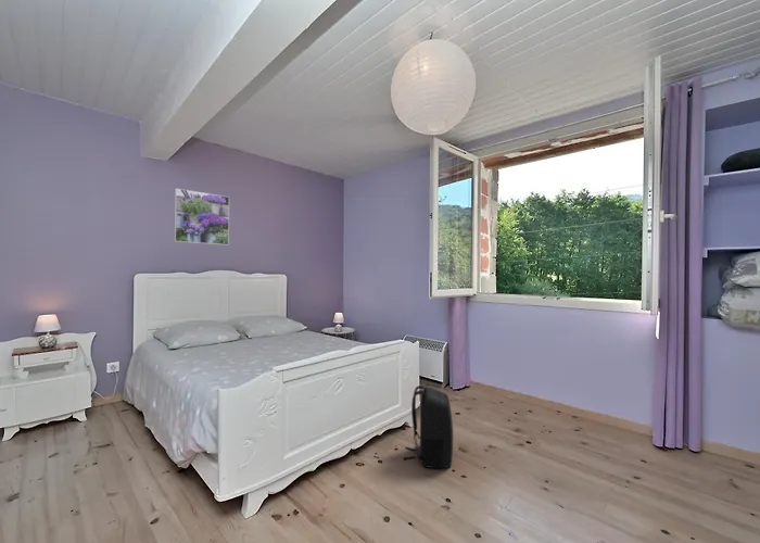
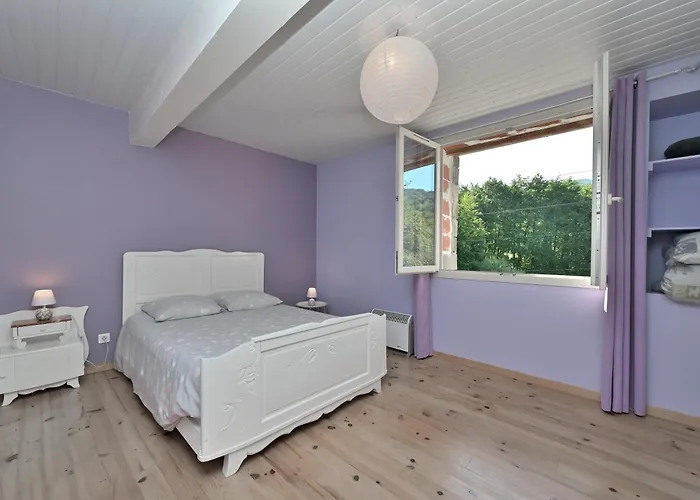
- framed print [173,188,230,247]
- backpack [402,384,454,469]
